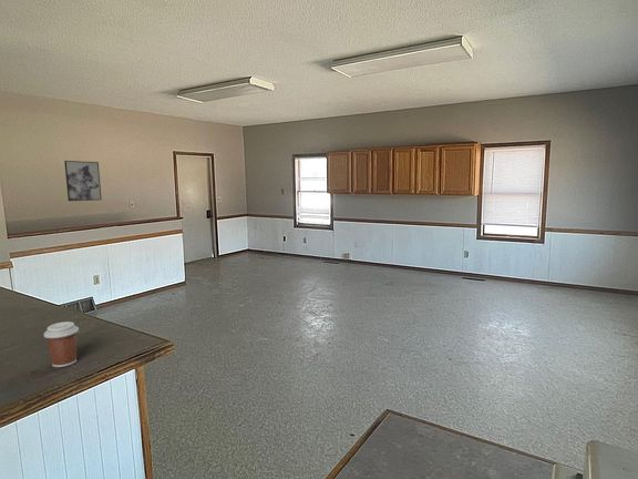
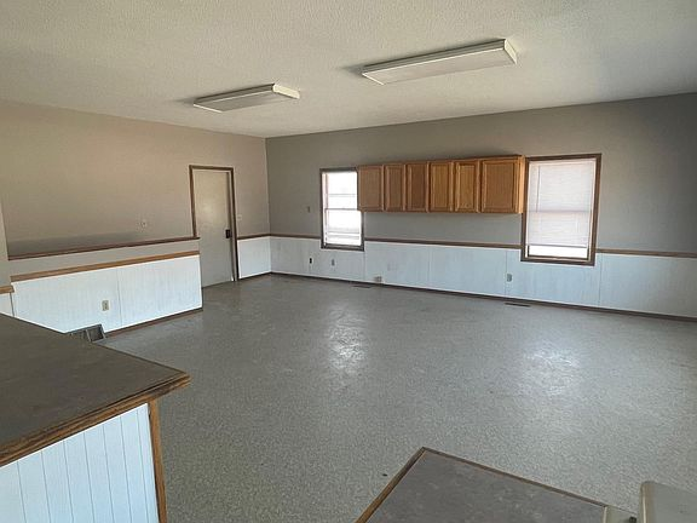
- coffee cup [43,320,80,368]
- wall art [63,160,103,202]
